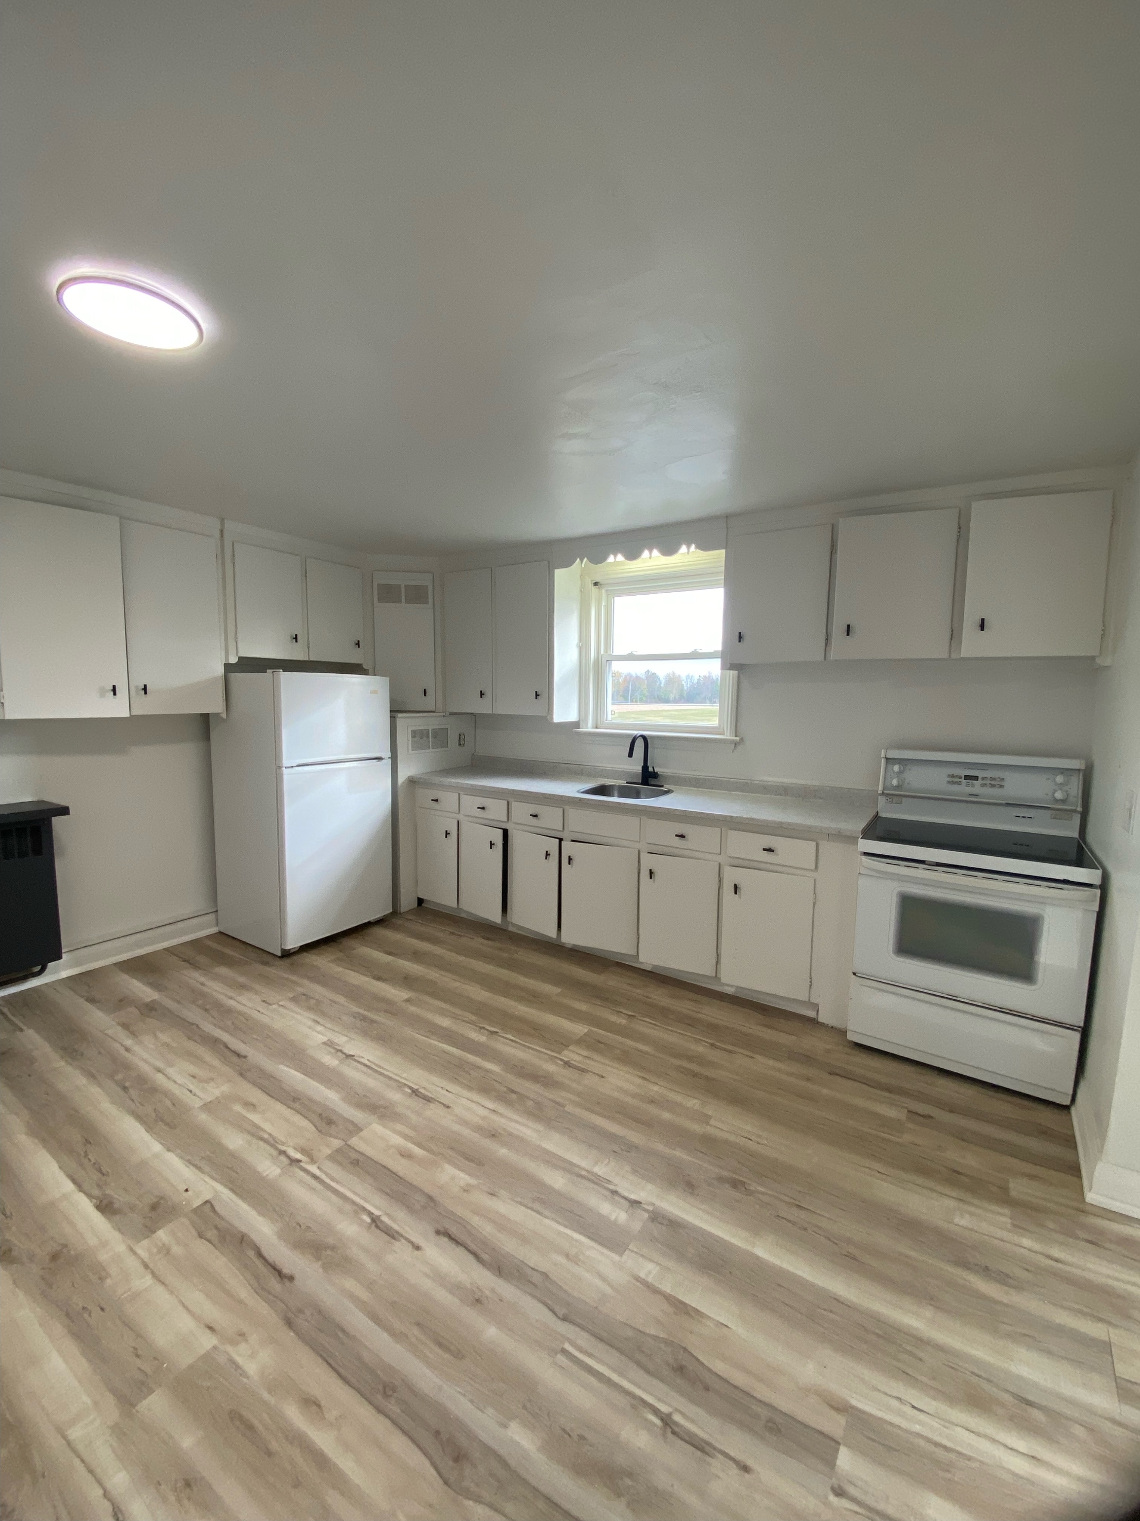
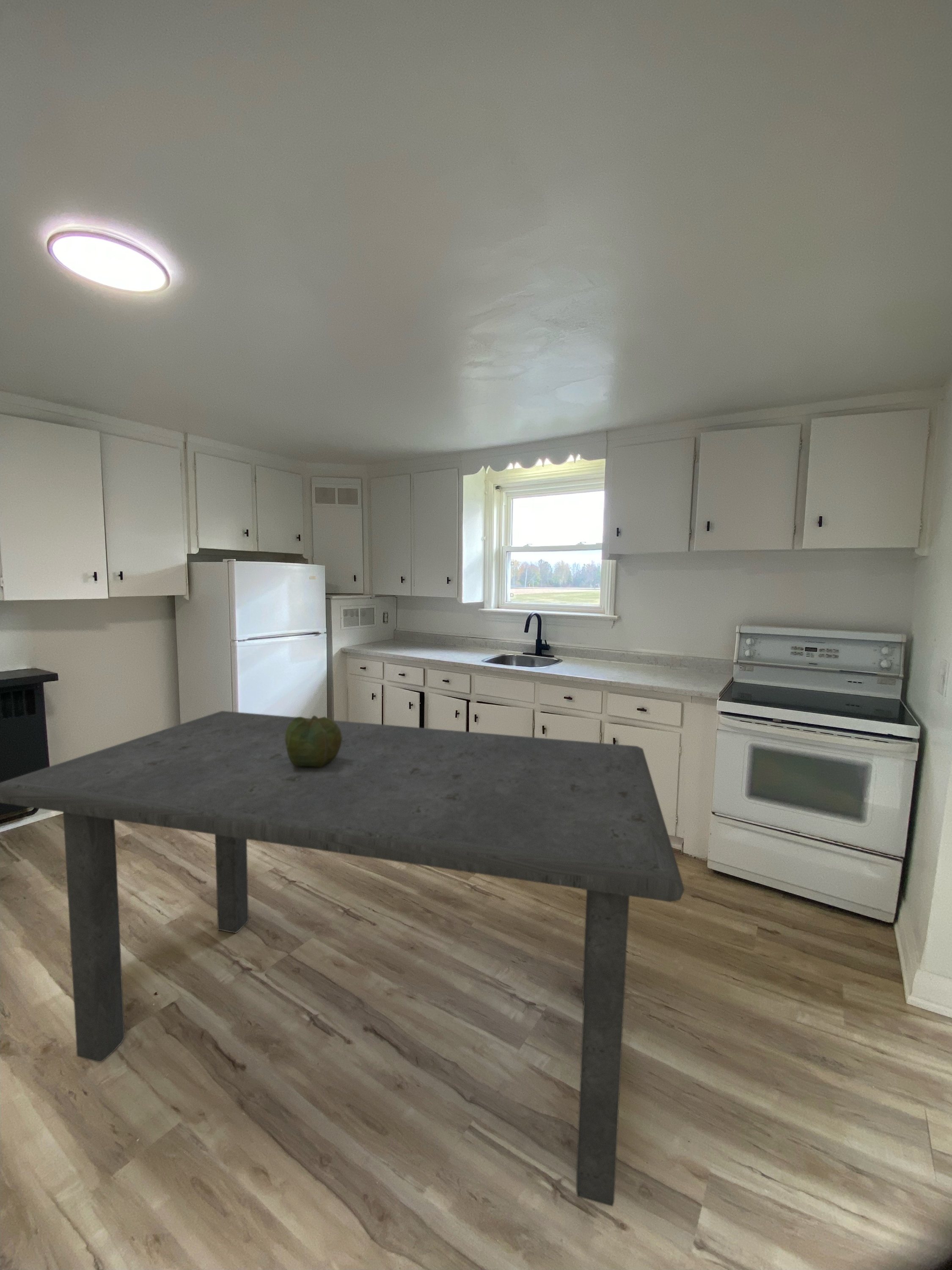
+ cabbage [285,715,342,768]
+ dining table [0,710,685,1207]
